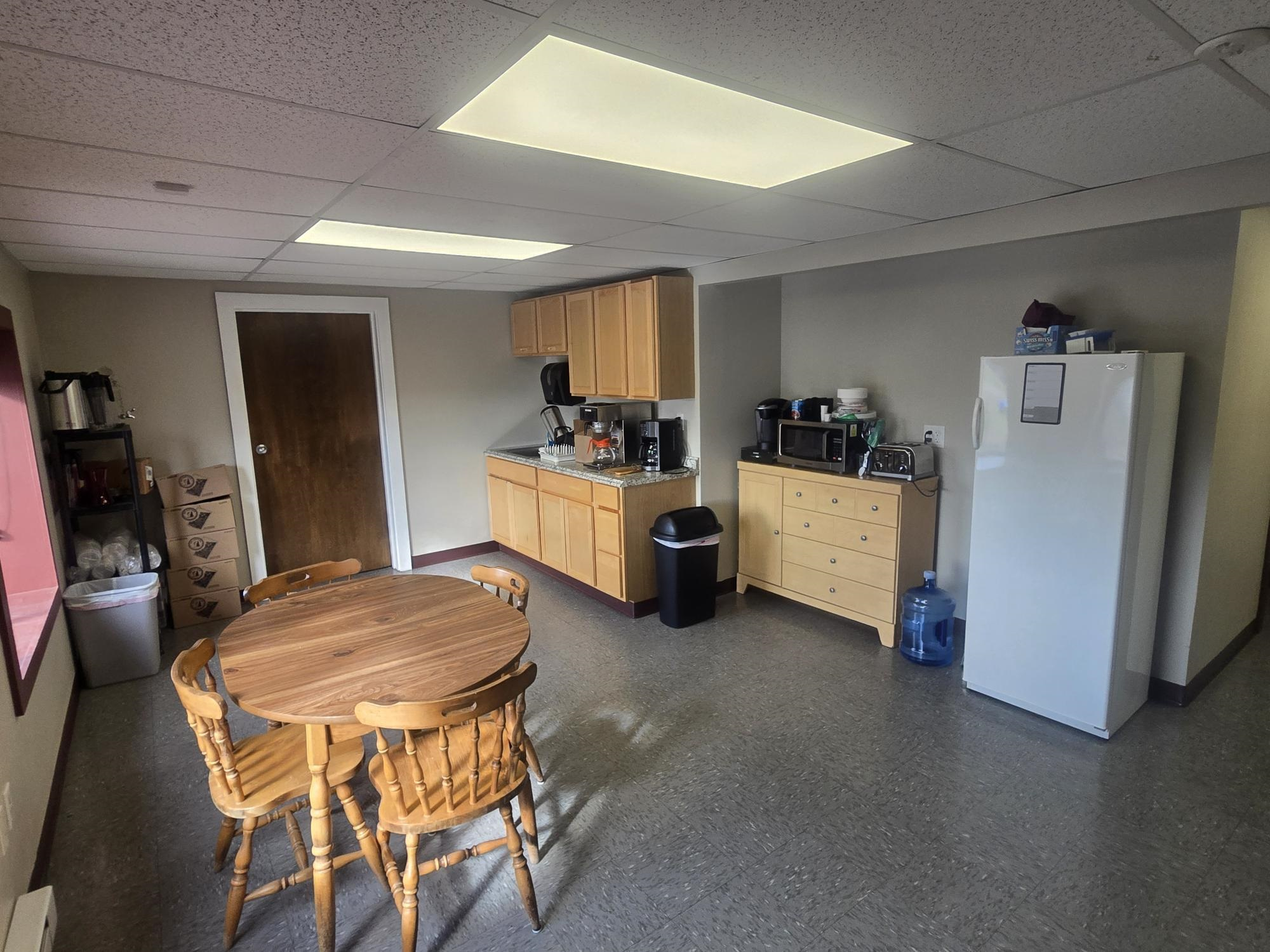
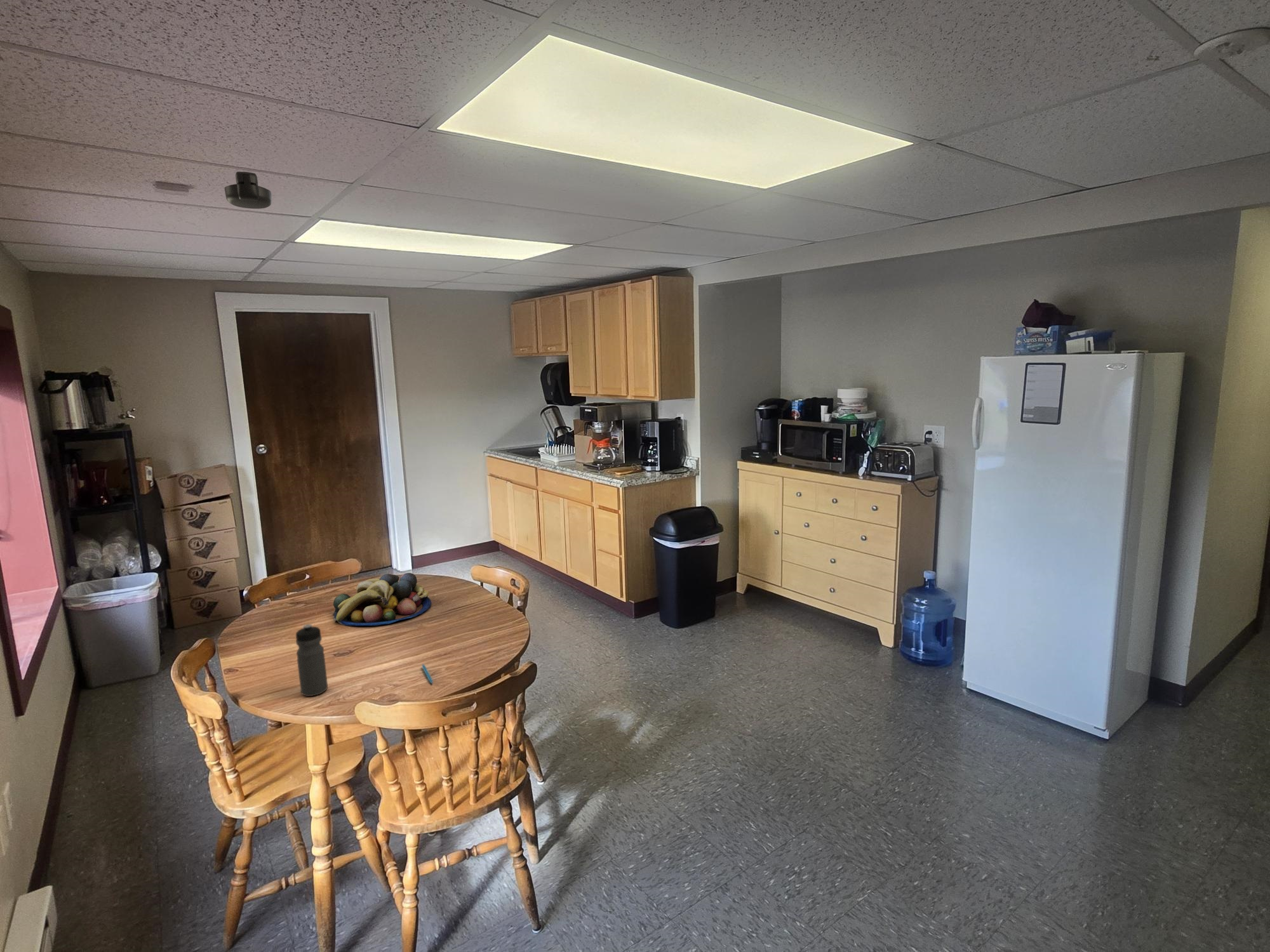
+ pen [422,663,434,684]
+ water bottle [295,623,328,697]
+ fruit bowl [333,572,432,626]
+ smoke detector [224,171,272,209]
